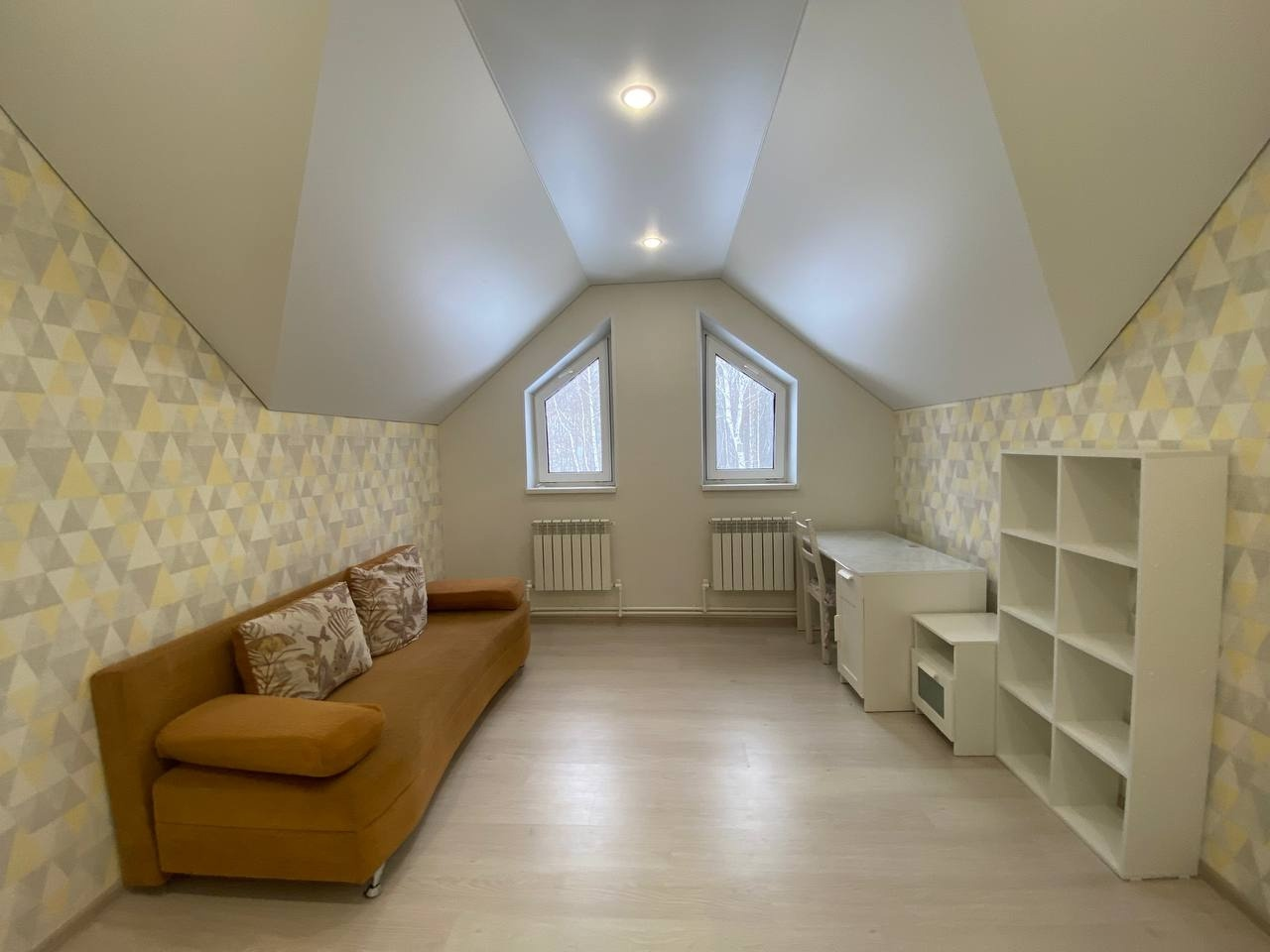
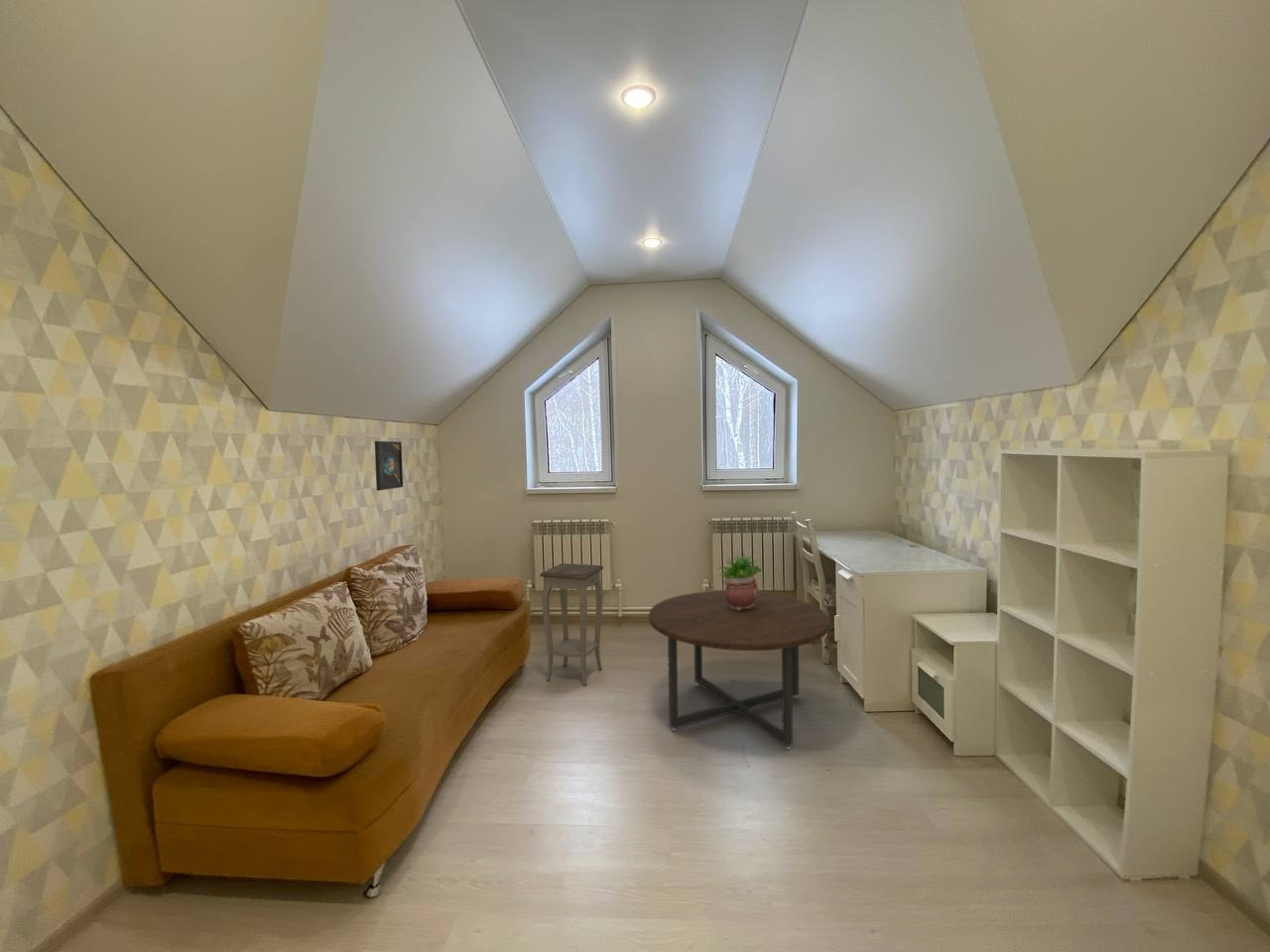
+ potted plant [716,550,764,611]
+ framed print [374,440,404,492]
+ accent table [539,562,604,686]
+ coffee table [648,590,831,751]
